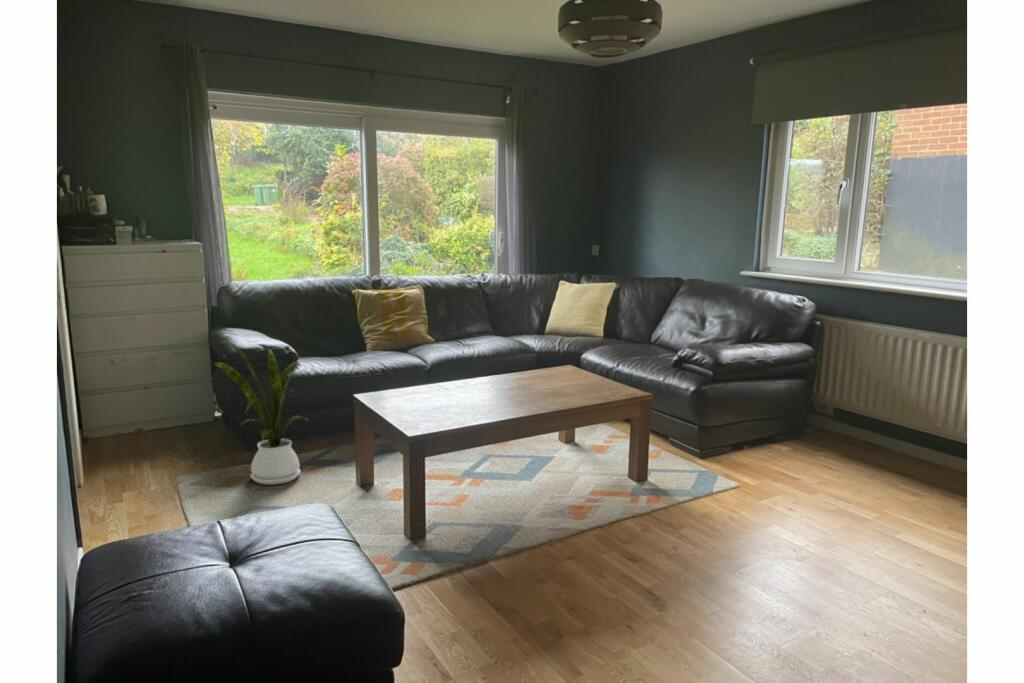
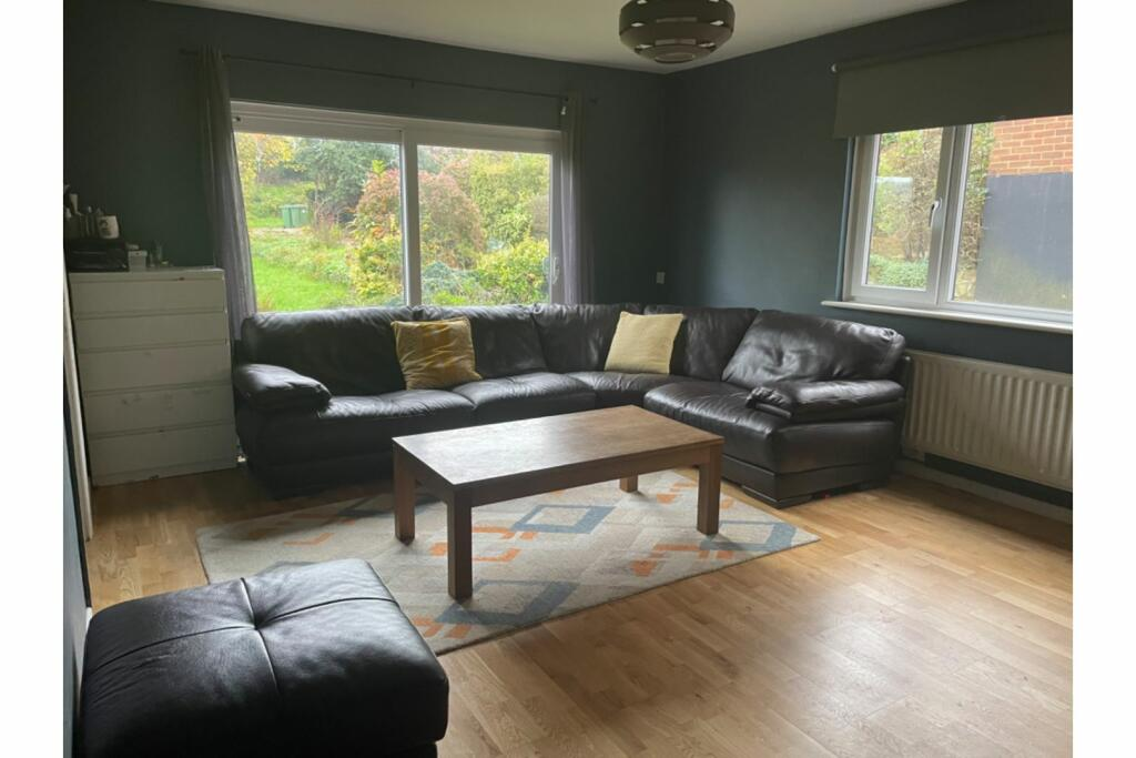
- house plant [213,340,310,485]
